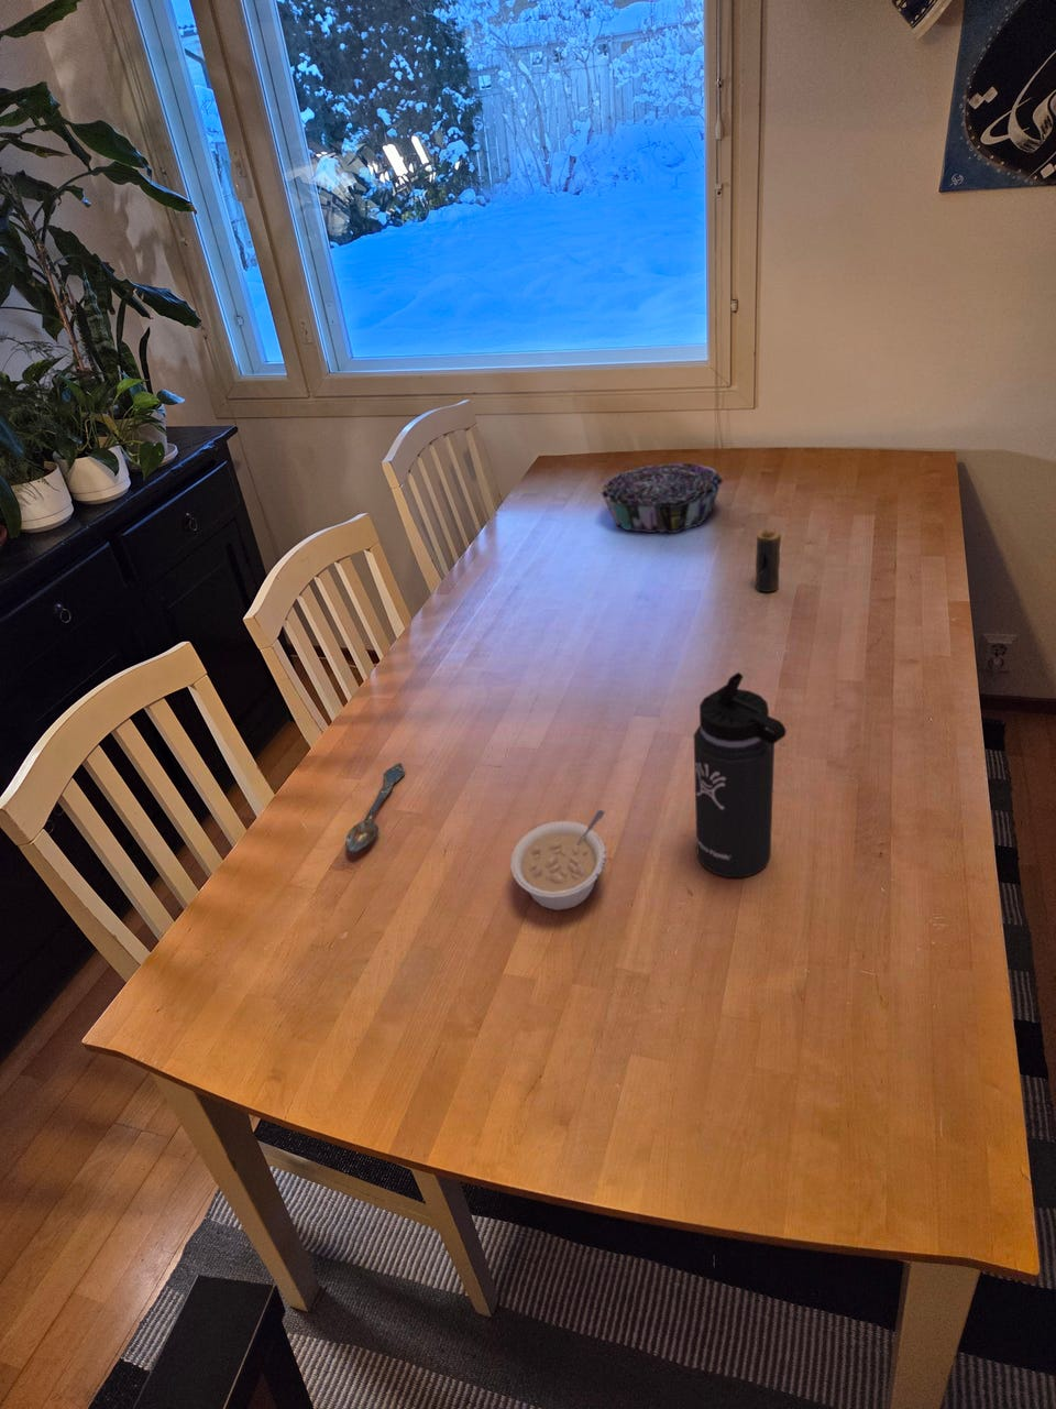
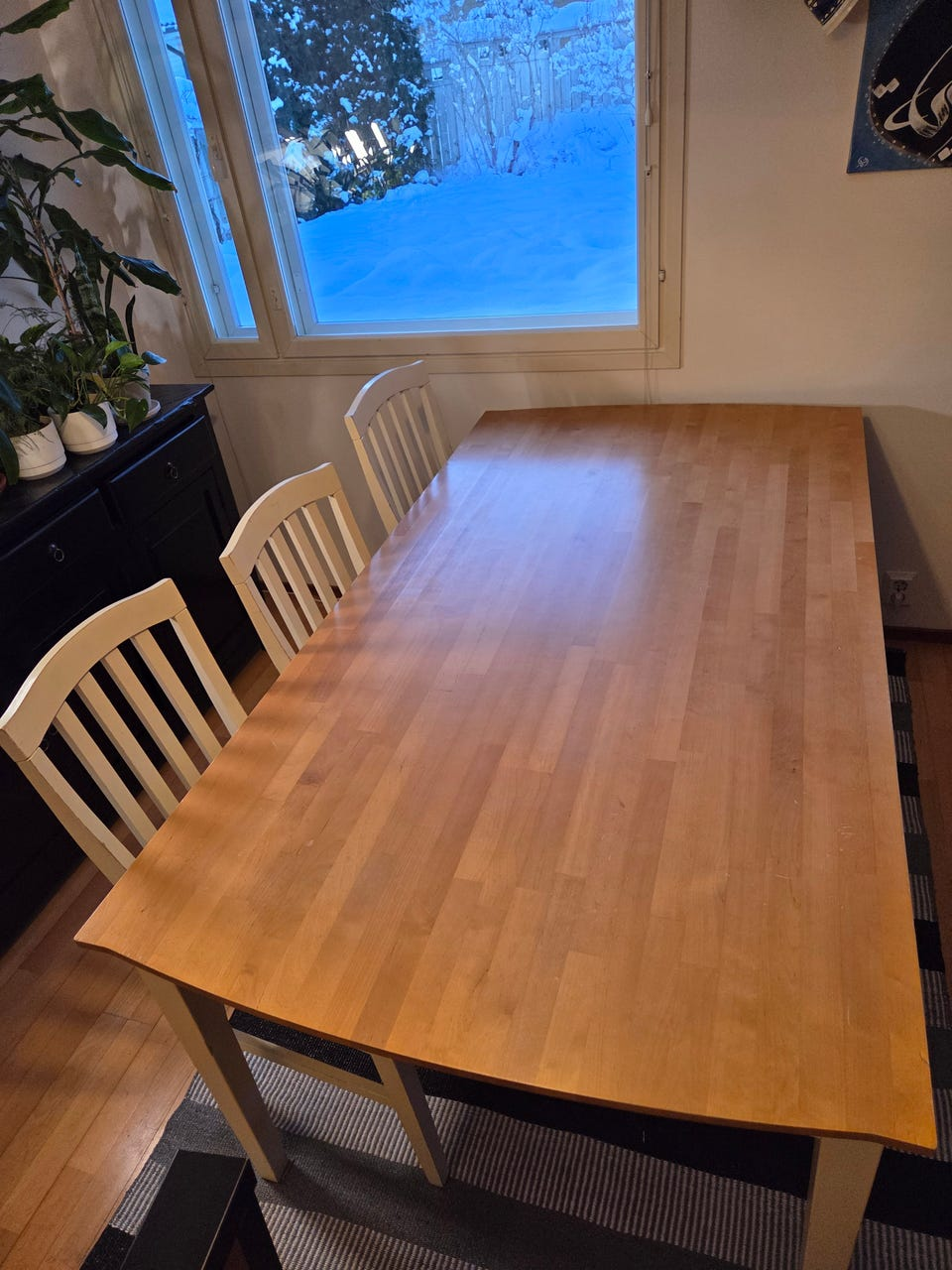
- thermos bottle [693,671,788,879]
- legume [509,809,607,912]
- candle [754,528,782,594]
- decorative bowl [599,463,725,534]
- spoon [344,762,406,854]
